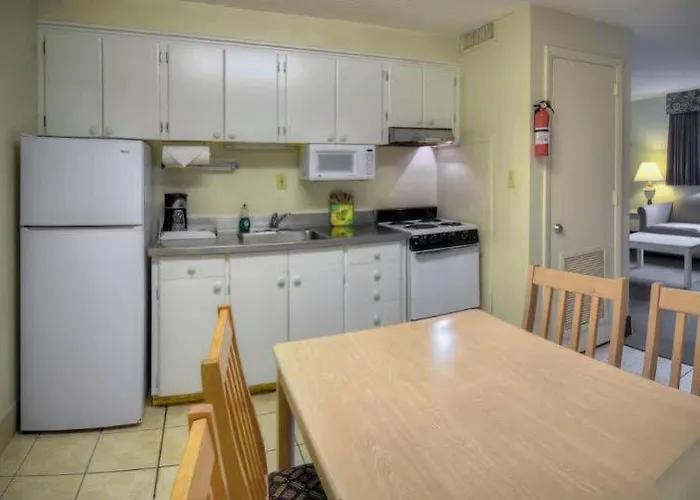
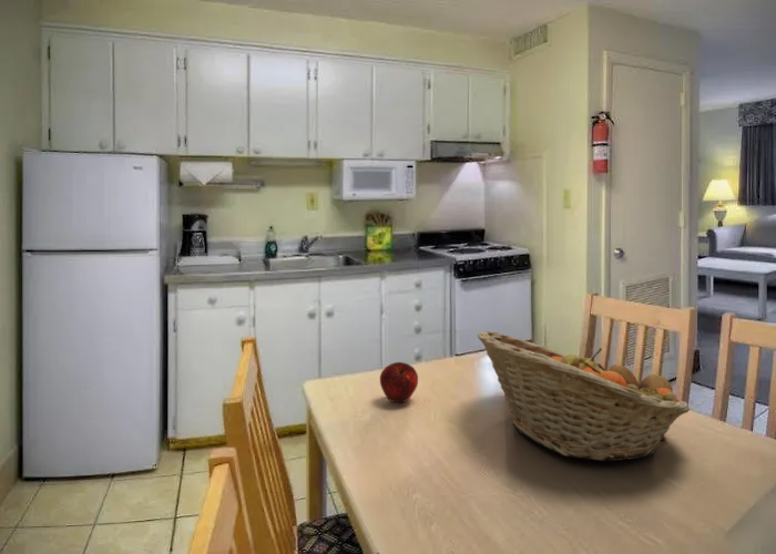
+ fruit basket [477,330,691,462]
+ apple [379,361,419,403]
